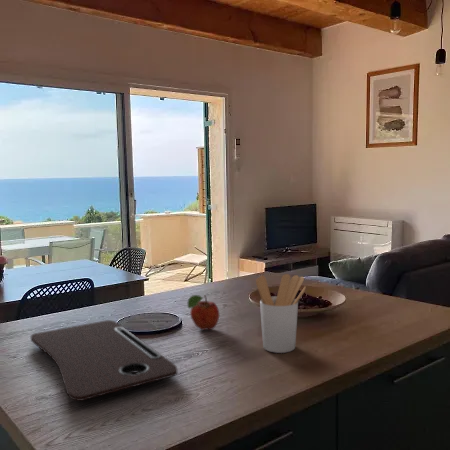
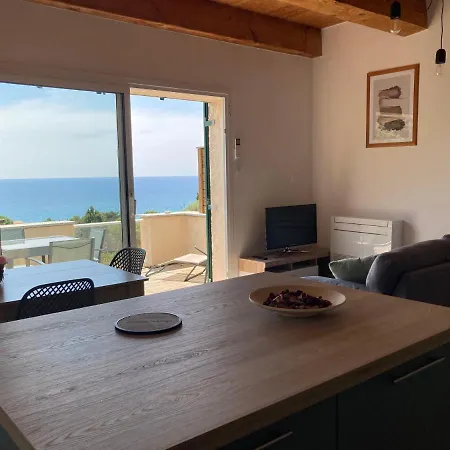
- fruit [187,294,220,331]
- utensil holder [255,273,307,354]
- cutting board [30,319,178,402]
